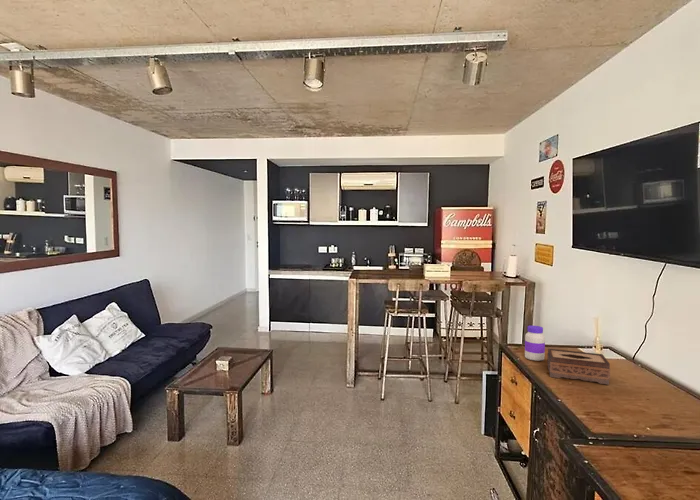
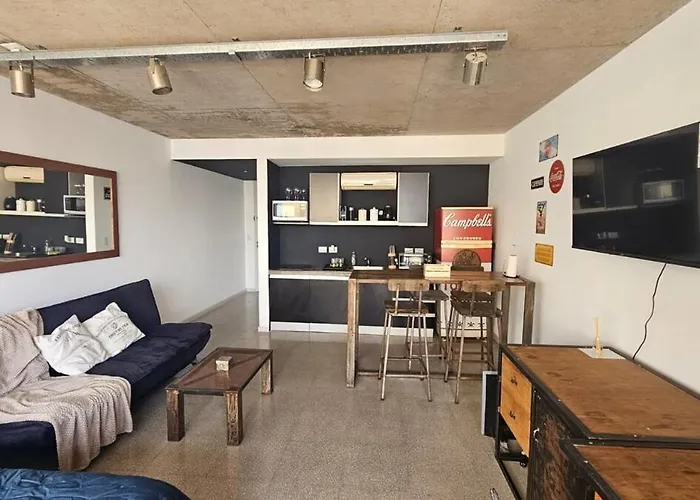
- tissue box [546,347,611,386]
- jar [524,325,546,362]
